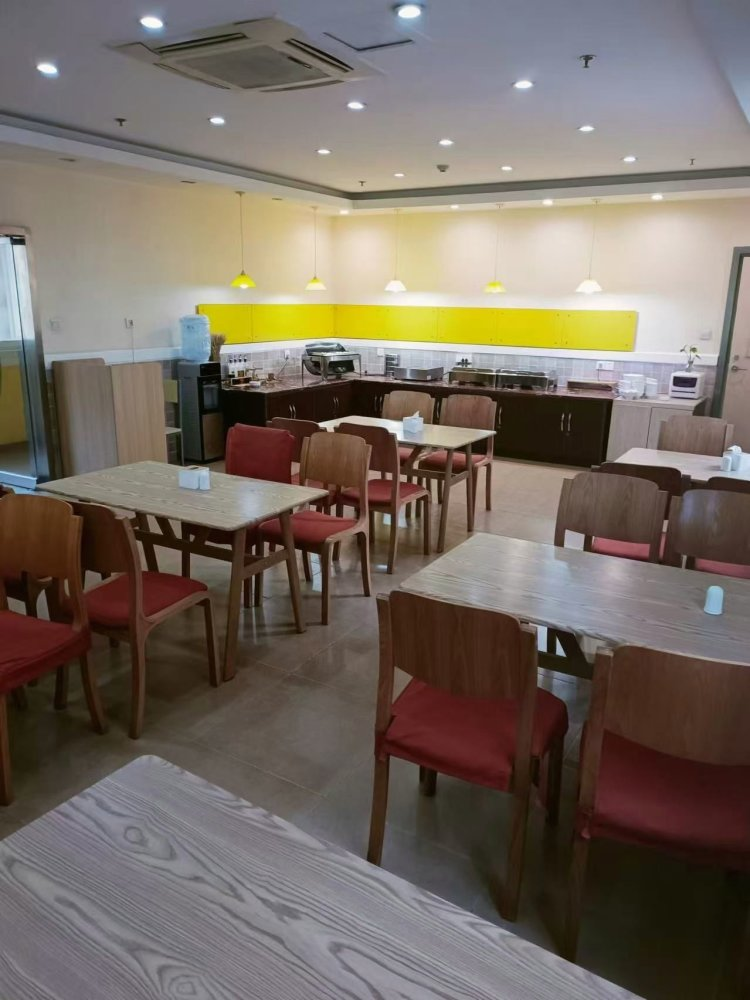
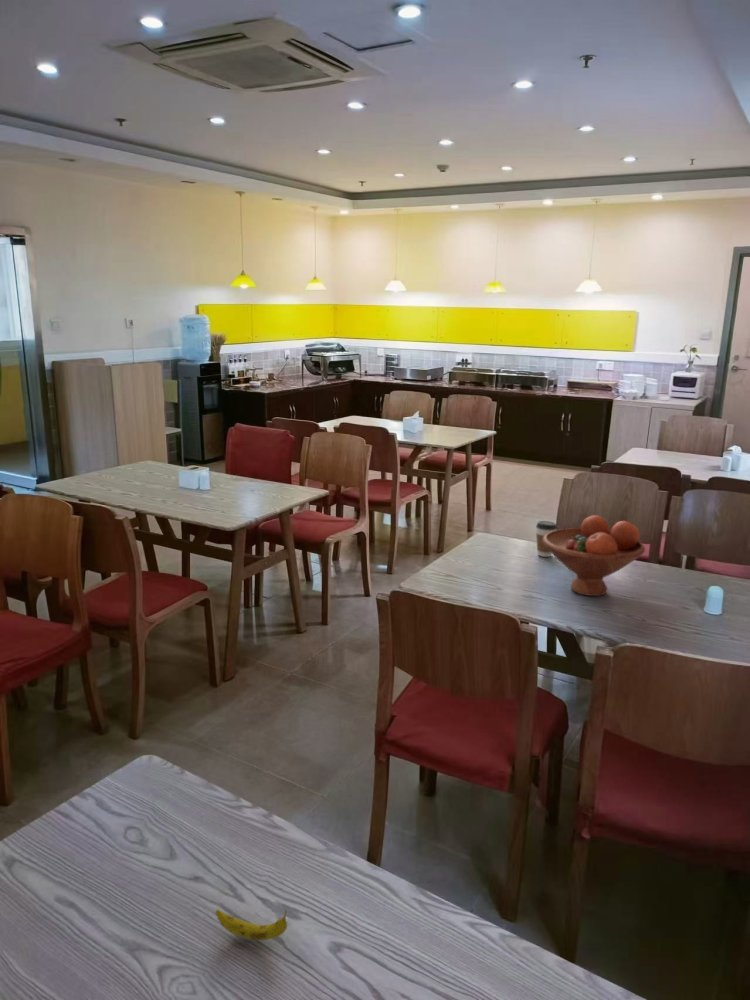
+ coffee cup [535,520,558,558]
+ fruit bowl [543,514,646,597]
+ fruit [214,909,288,941]
